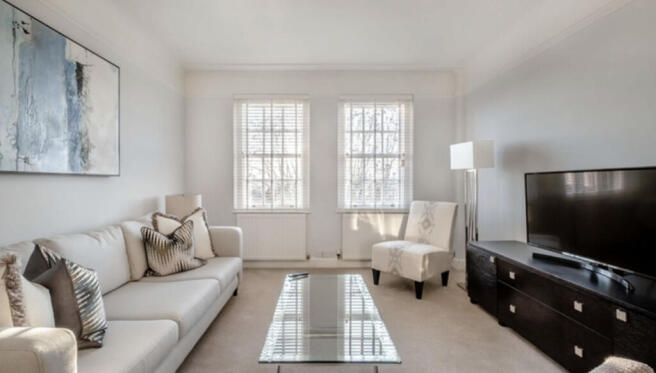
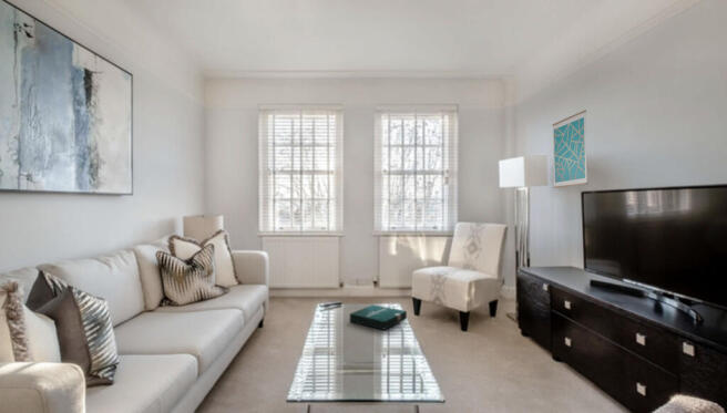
+ pizza box [349,303,408,331]
+ wall art [551,110,588,189]
